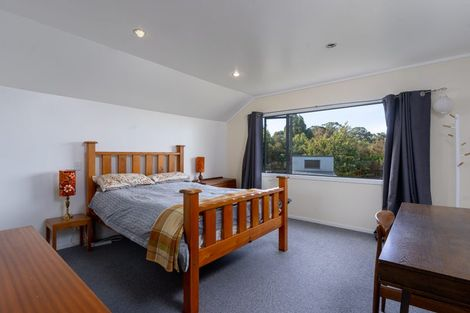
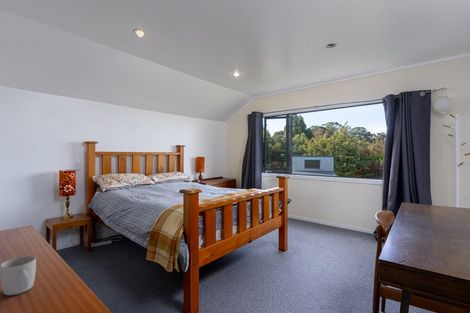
+ mug [0,255,37,296]
